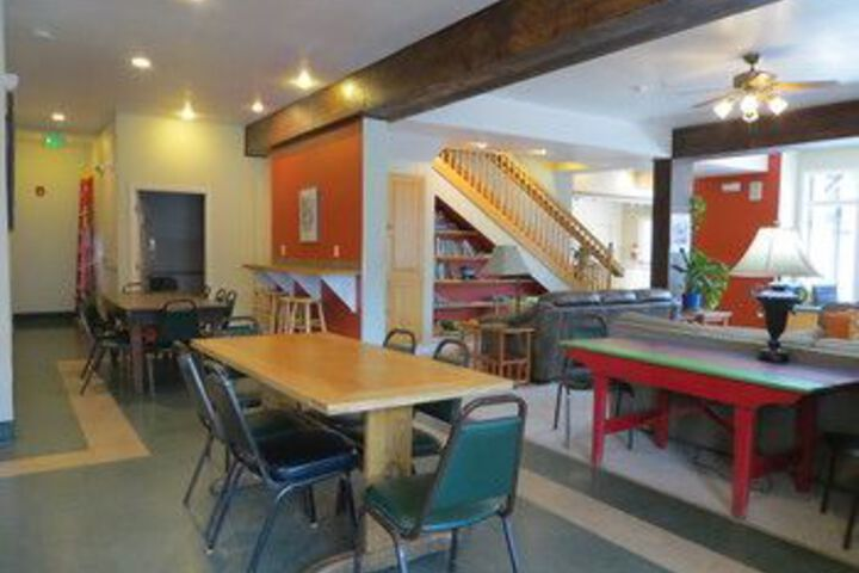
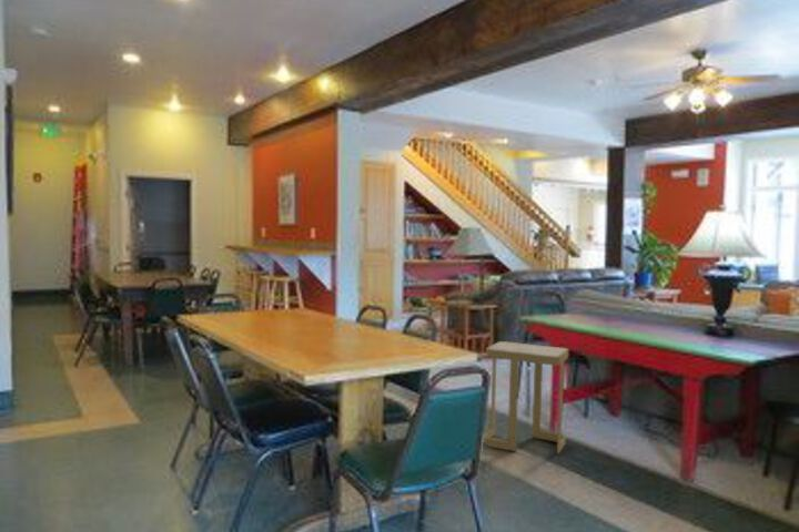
+ side table [483,340,569,454]
